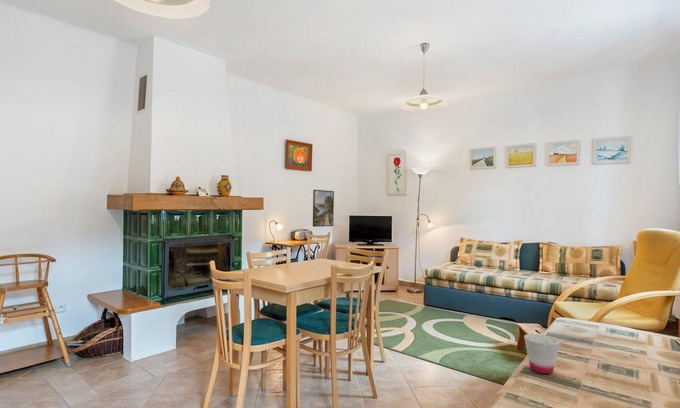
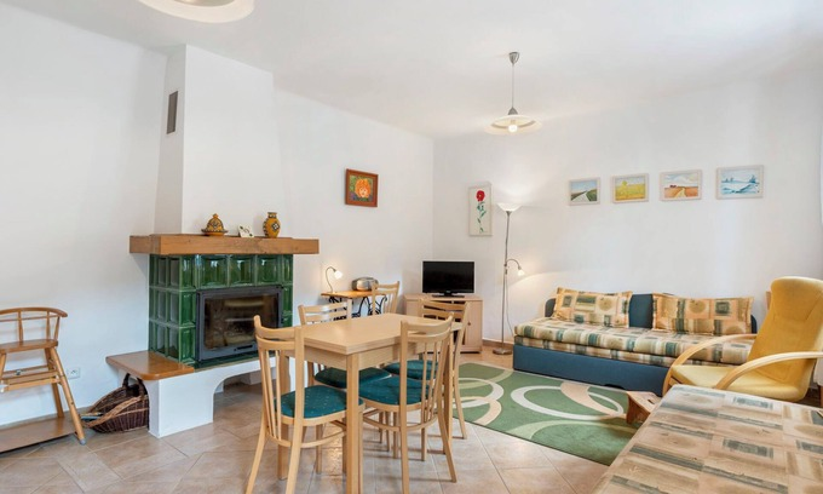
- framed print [312,189,335,228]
- cup [523,333,561,375]
